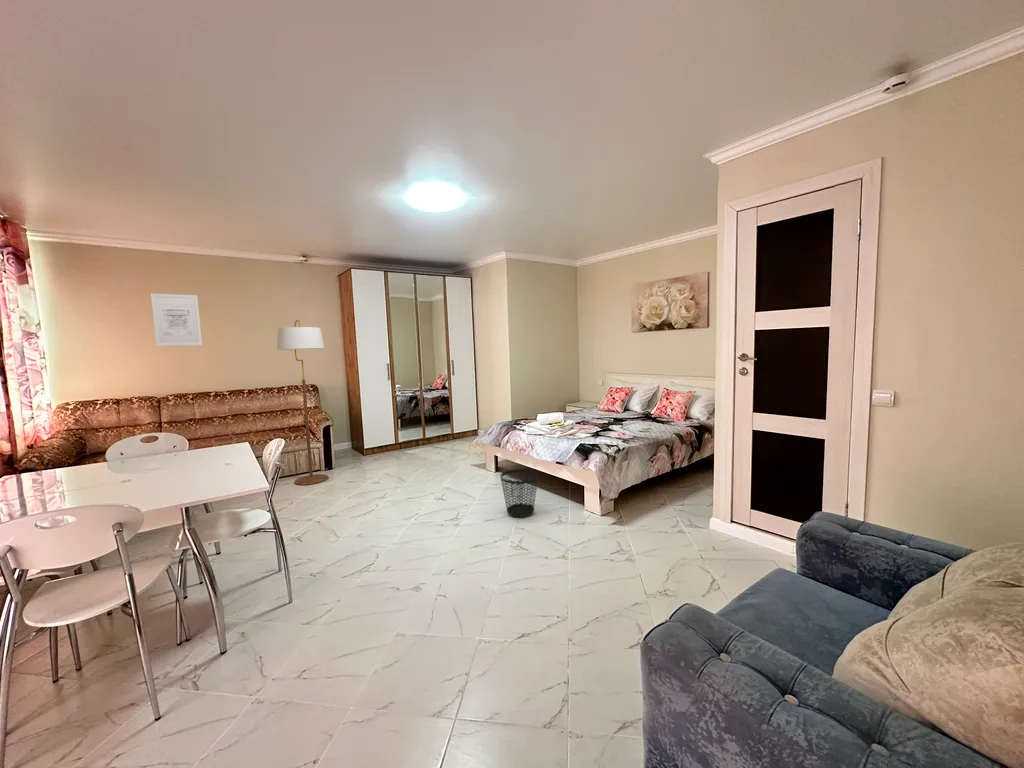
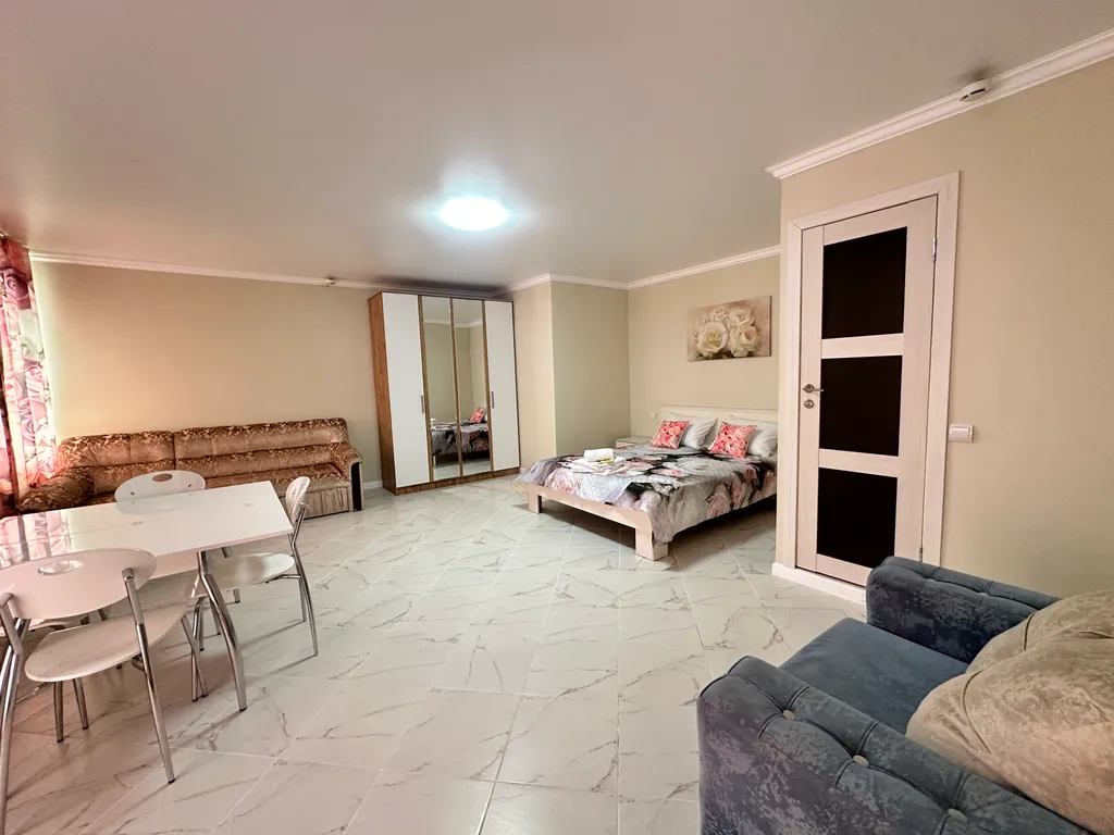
- wall art [150,293,203,347]
- floor lamp [276,319,329,486]
- wastebasket [499,468,539,518]
